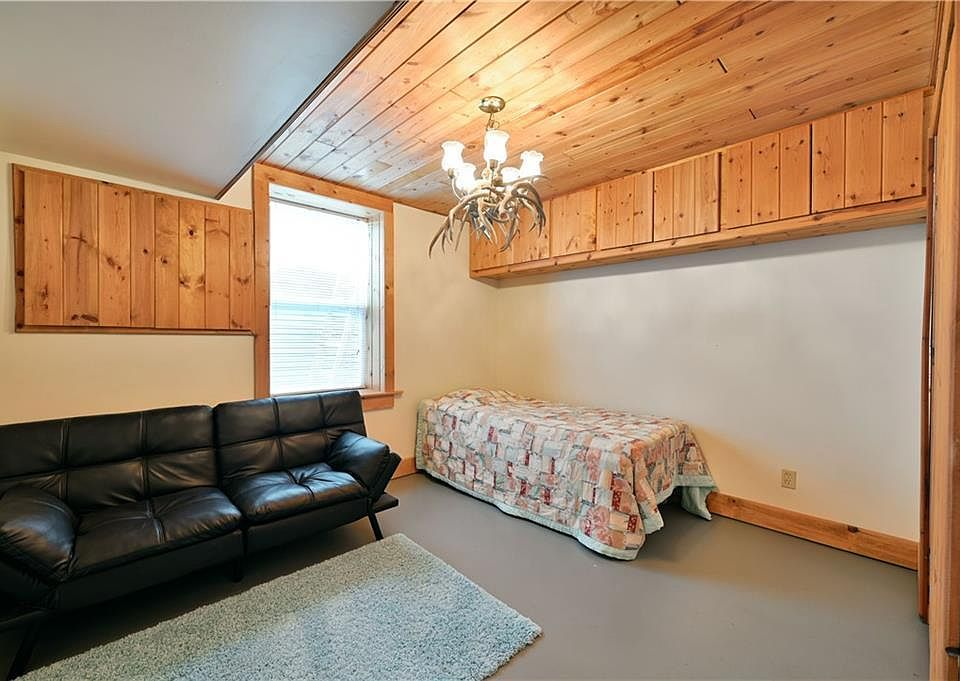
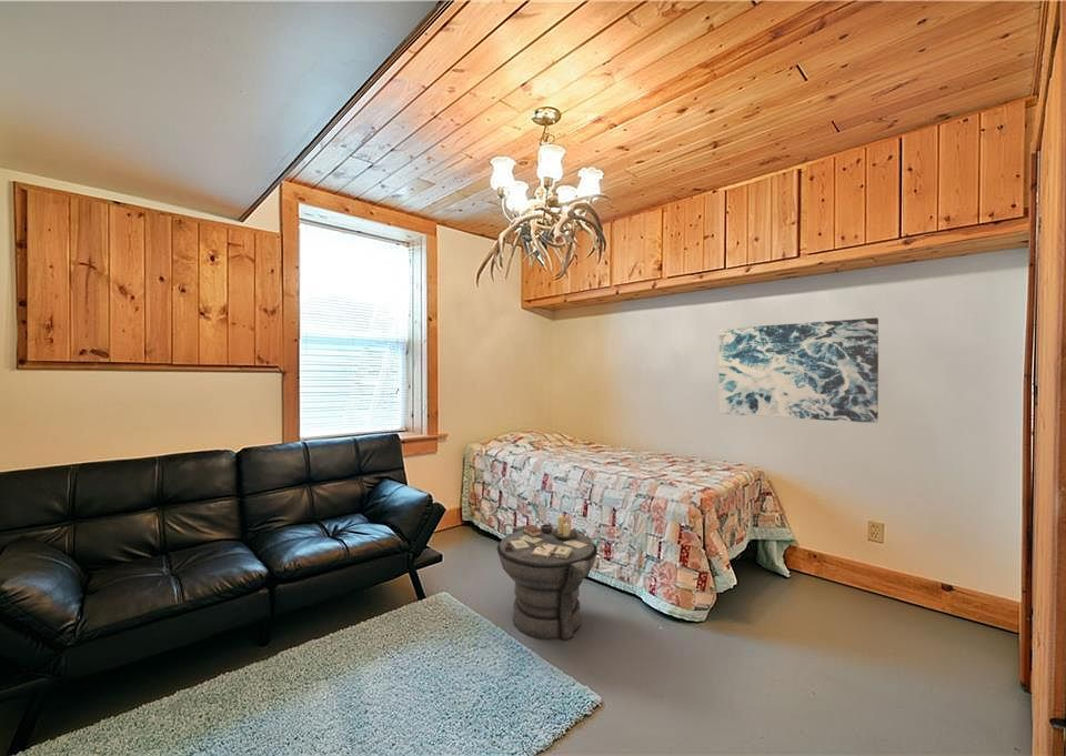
+ side table [495,512,599,642]
+ wall art [717,316,879,424]
